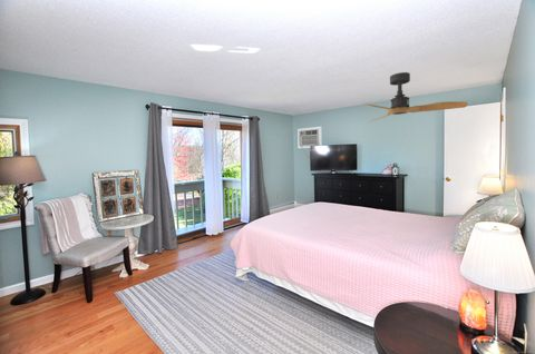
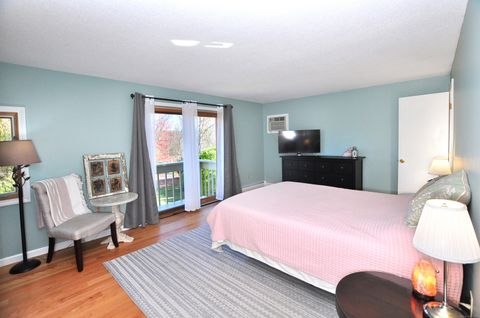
- ceiling fan [362,71,469,122]
